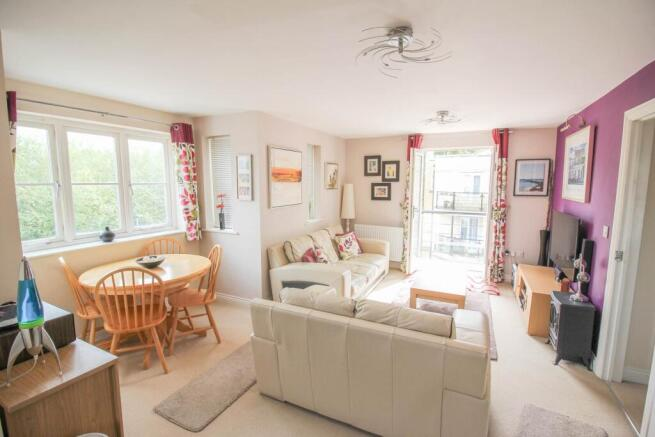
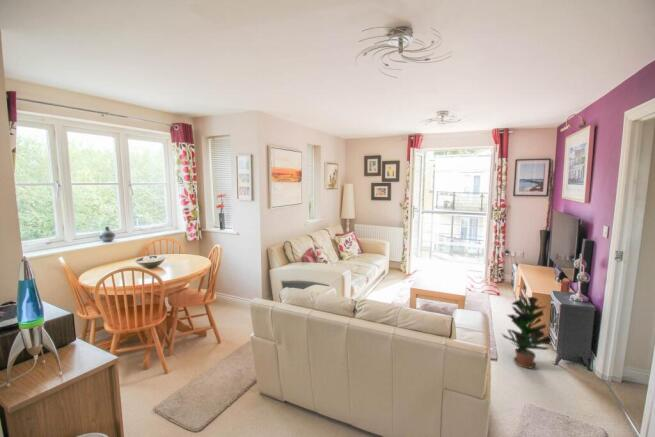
+ potted plant [501,296,553,370]
